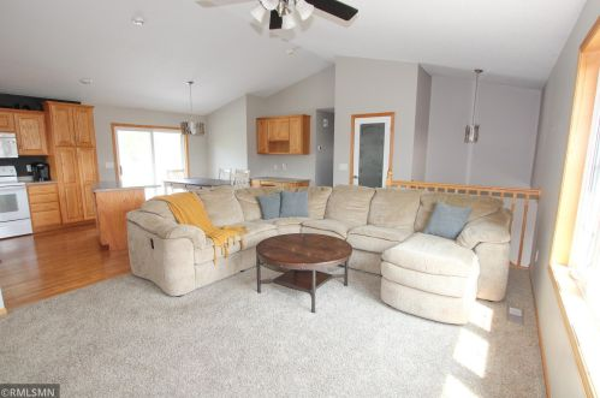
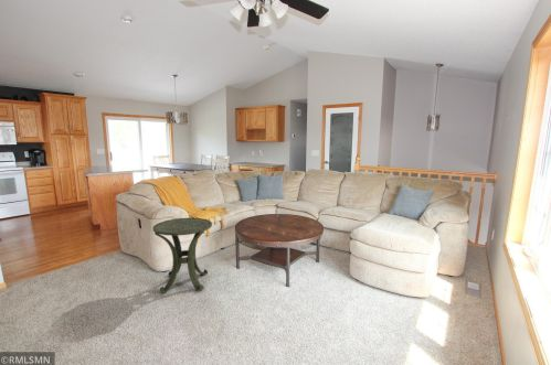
+ side table [152,217,213,293]
